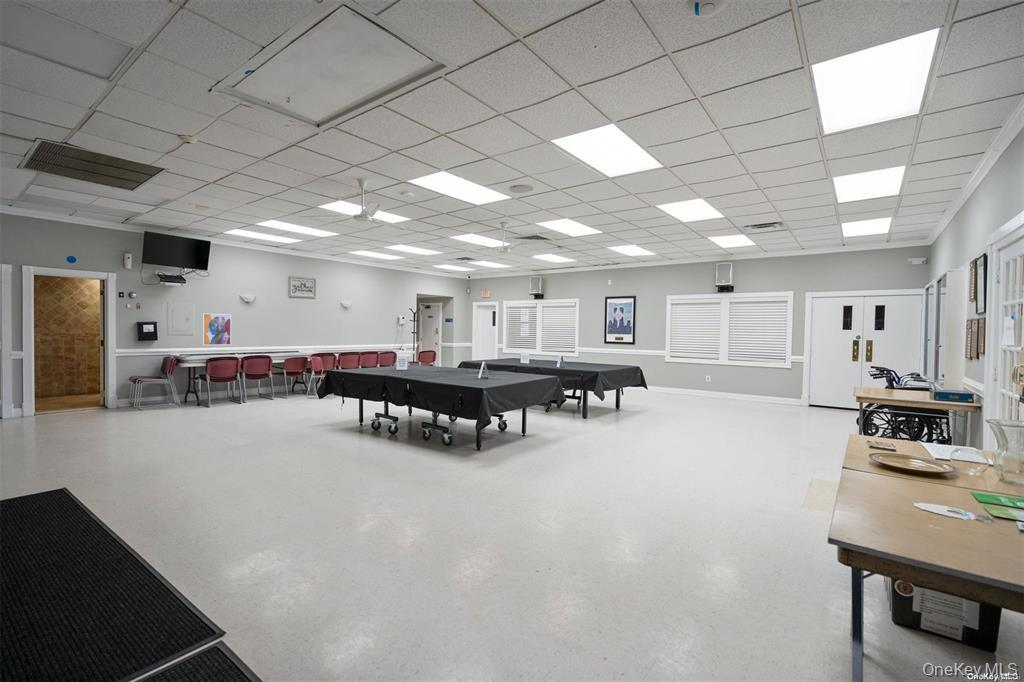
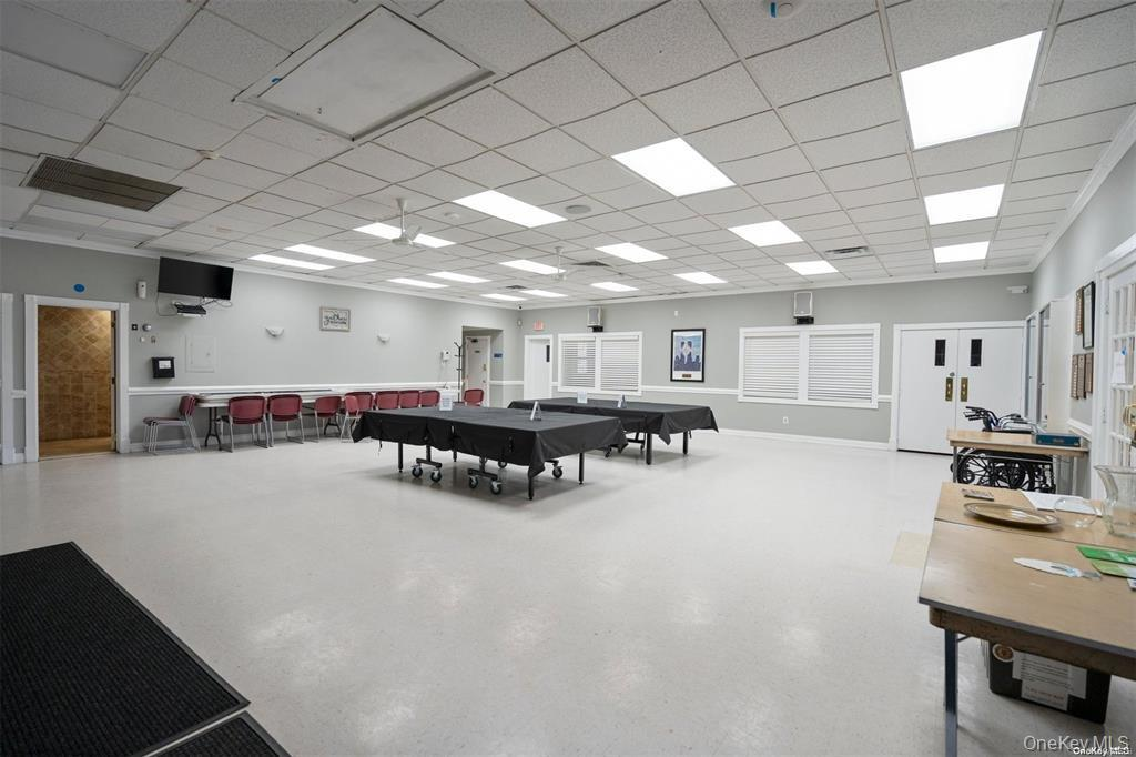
- wall art [202,312,232,346]
